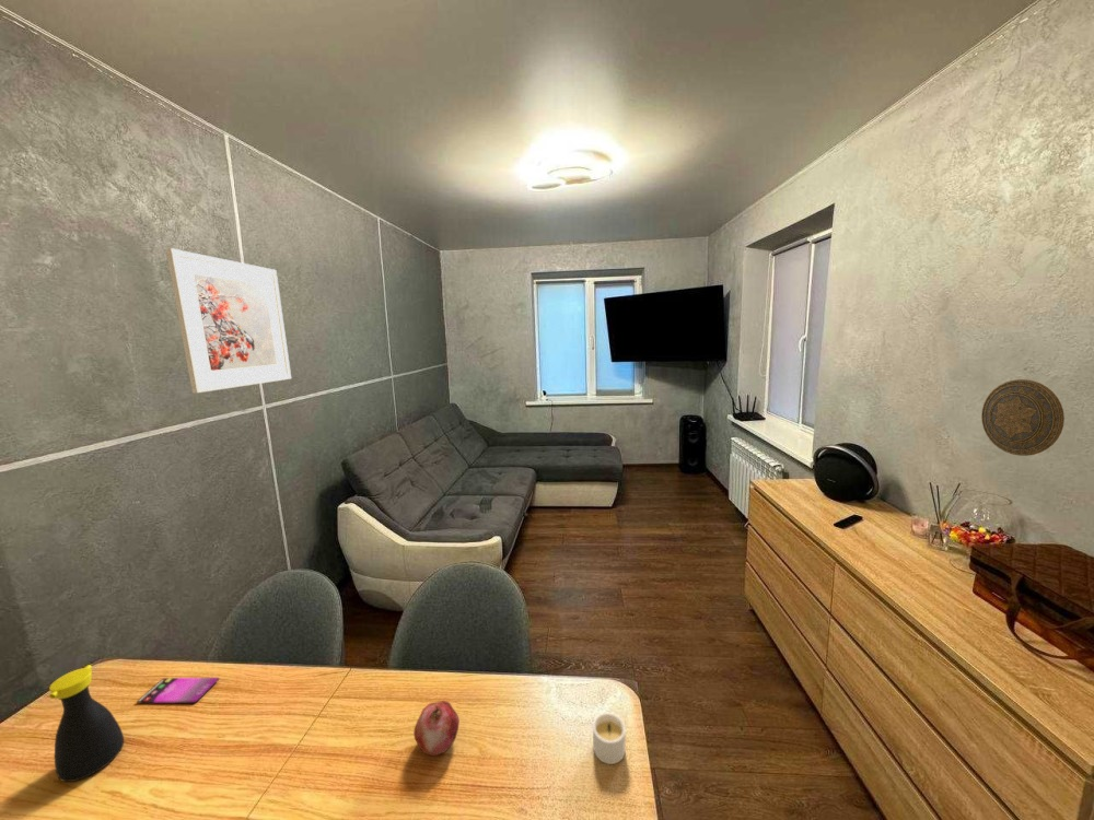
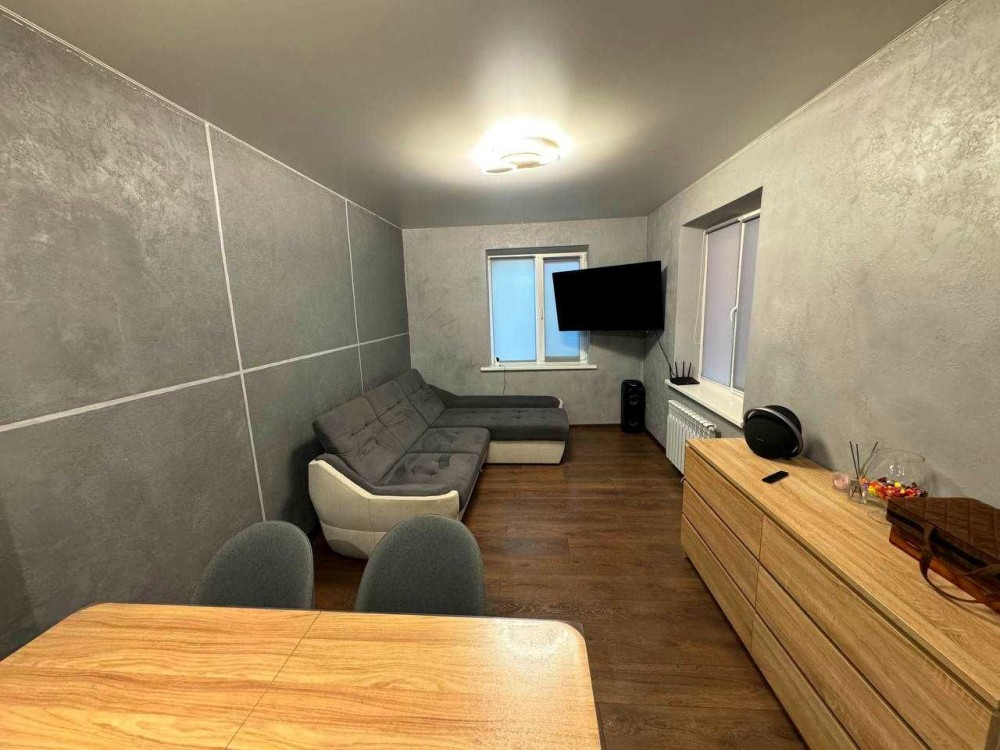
- bottle [48,664,125,783]
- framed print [165,247,292,394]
- decorative plate [980,378,1066,457]
- candle [592,712,627,765]
- fruit [412,700,461,757]
- smartphone [137,677,220,704]
